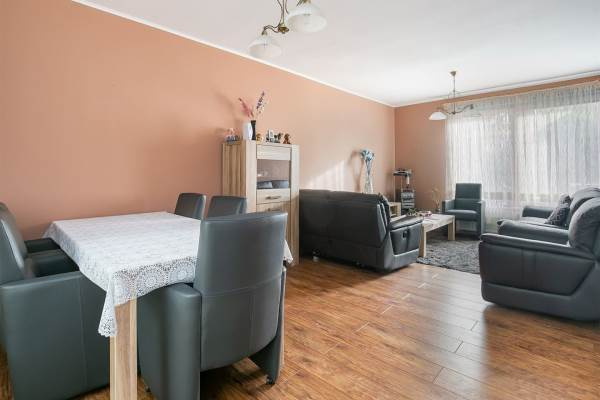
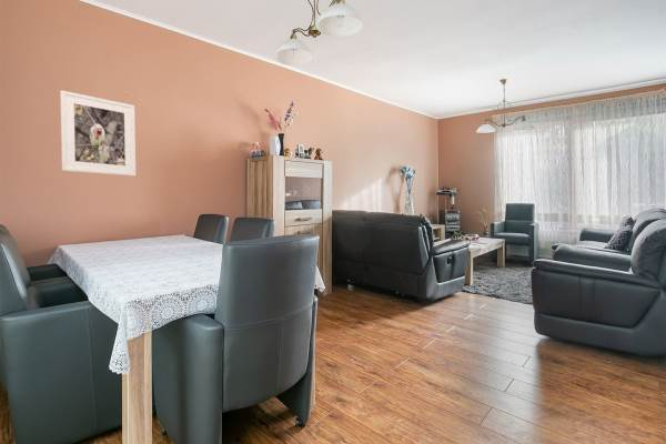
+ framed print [59,90,137,178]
